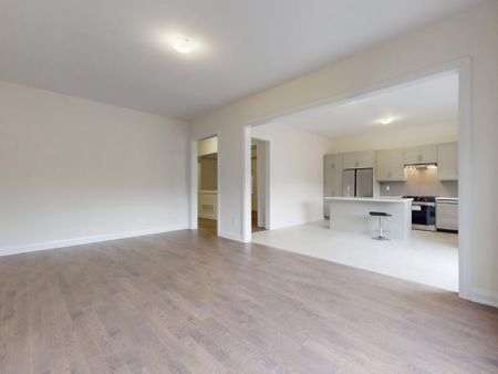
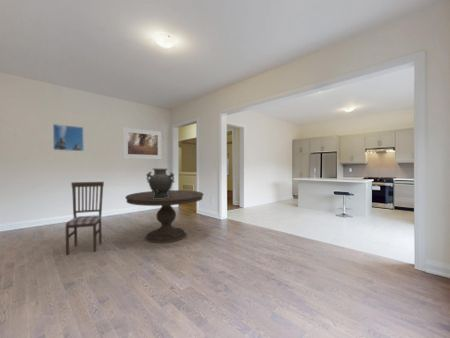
+ dining chair [65,181,105,256]
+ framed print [122,126,163,160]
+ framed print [52,123,85,152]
+ decorative urn [145,168,176,199]
+ dining table [124,189,205,244]
